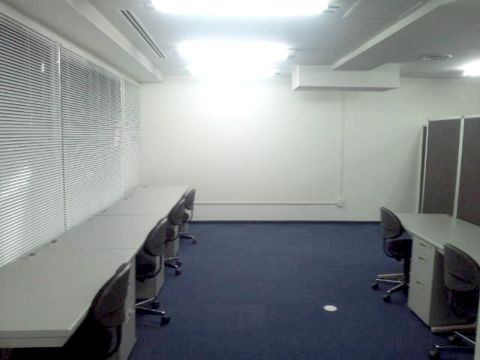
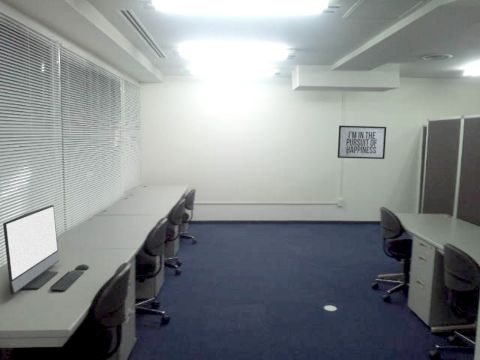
+ mirror [336,125,387,160]
+ monitor [2,204,90,296]
